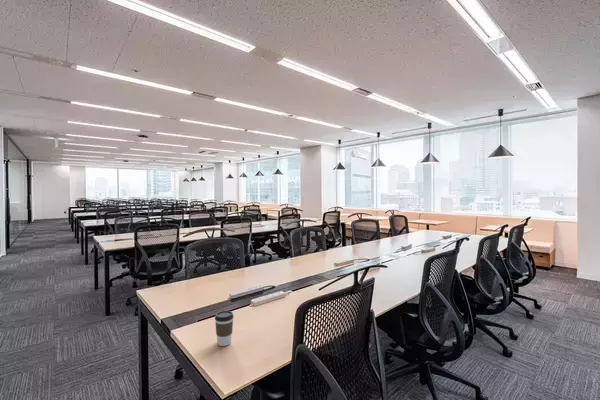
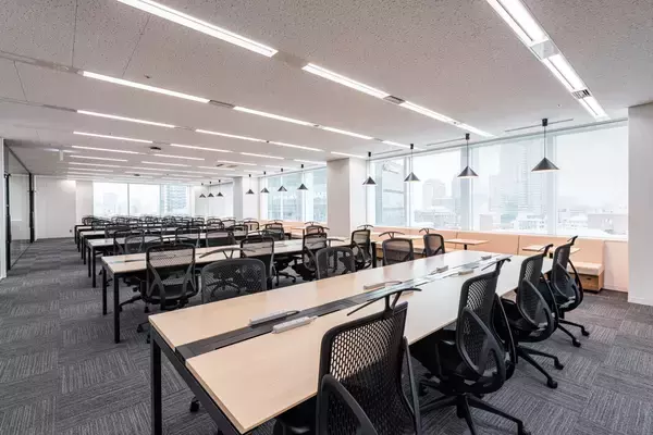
- coffee cup [214,310,235,347]
